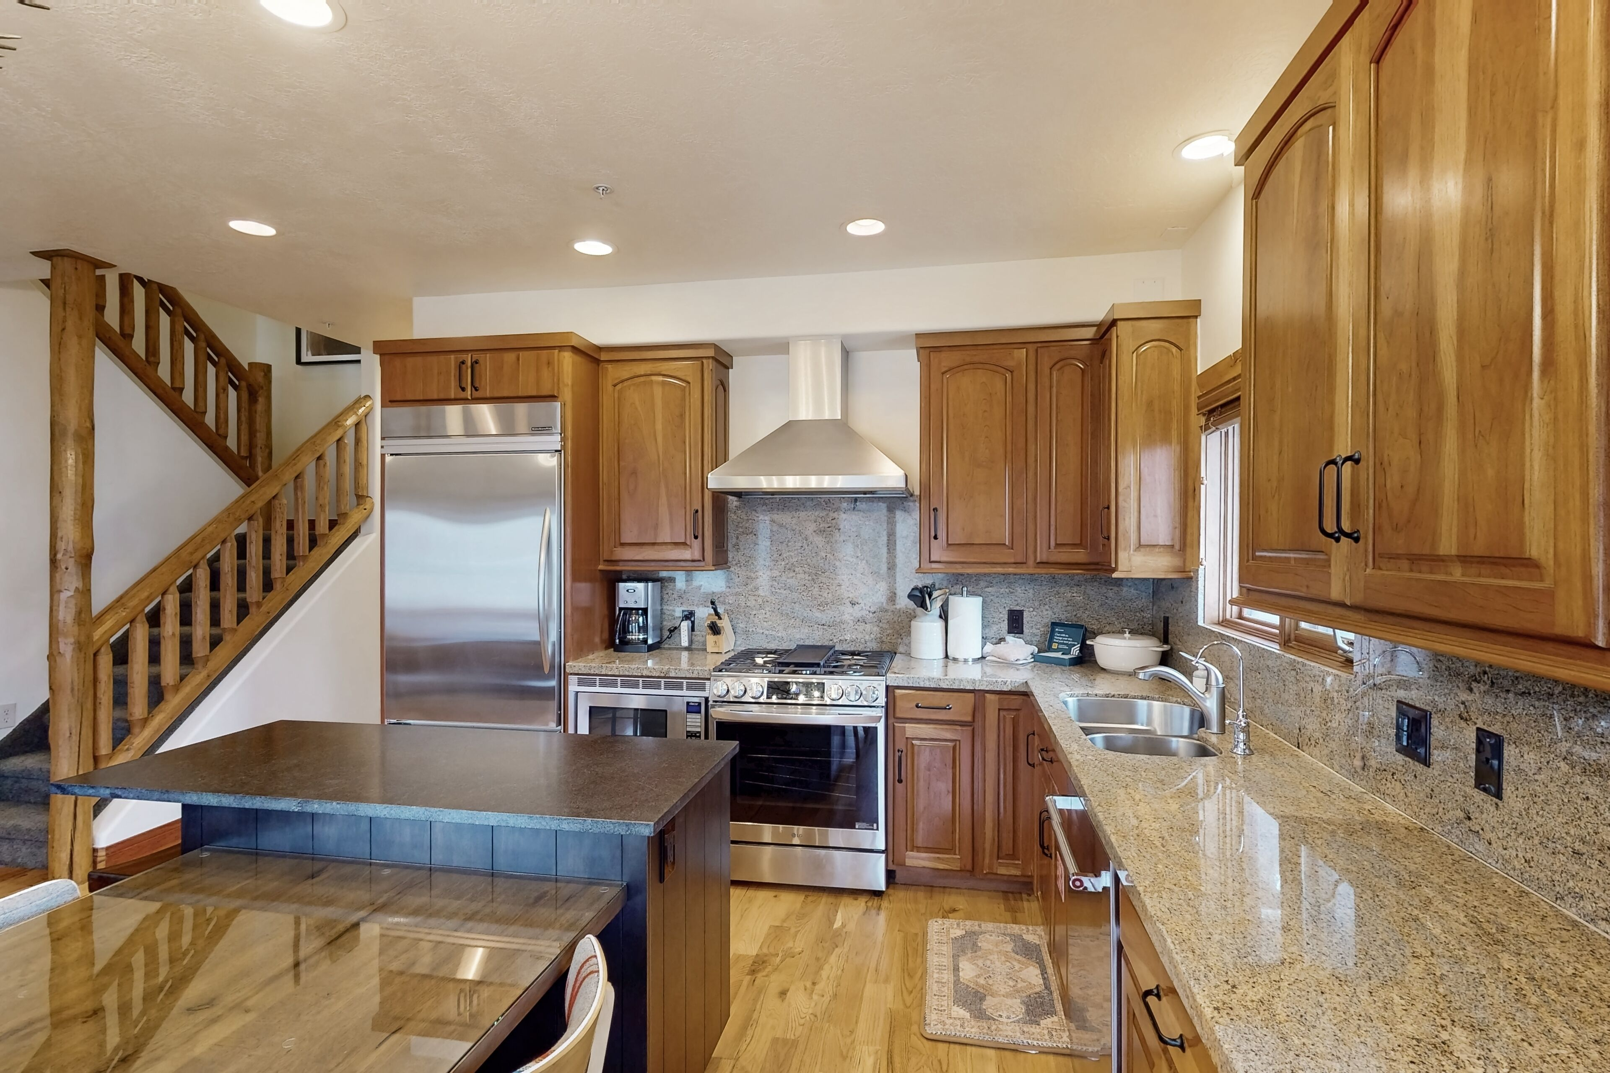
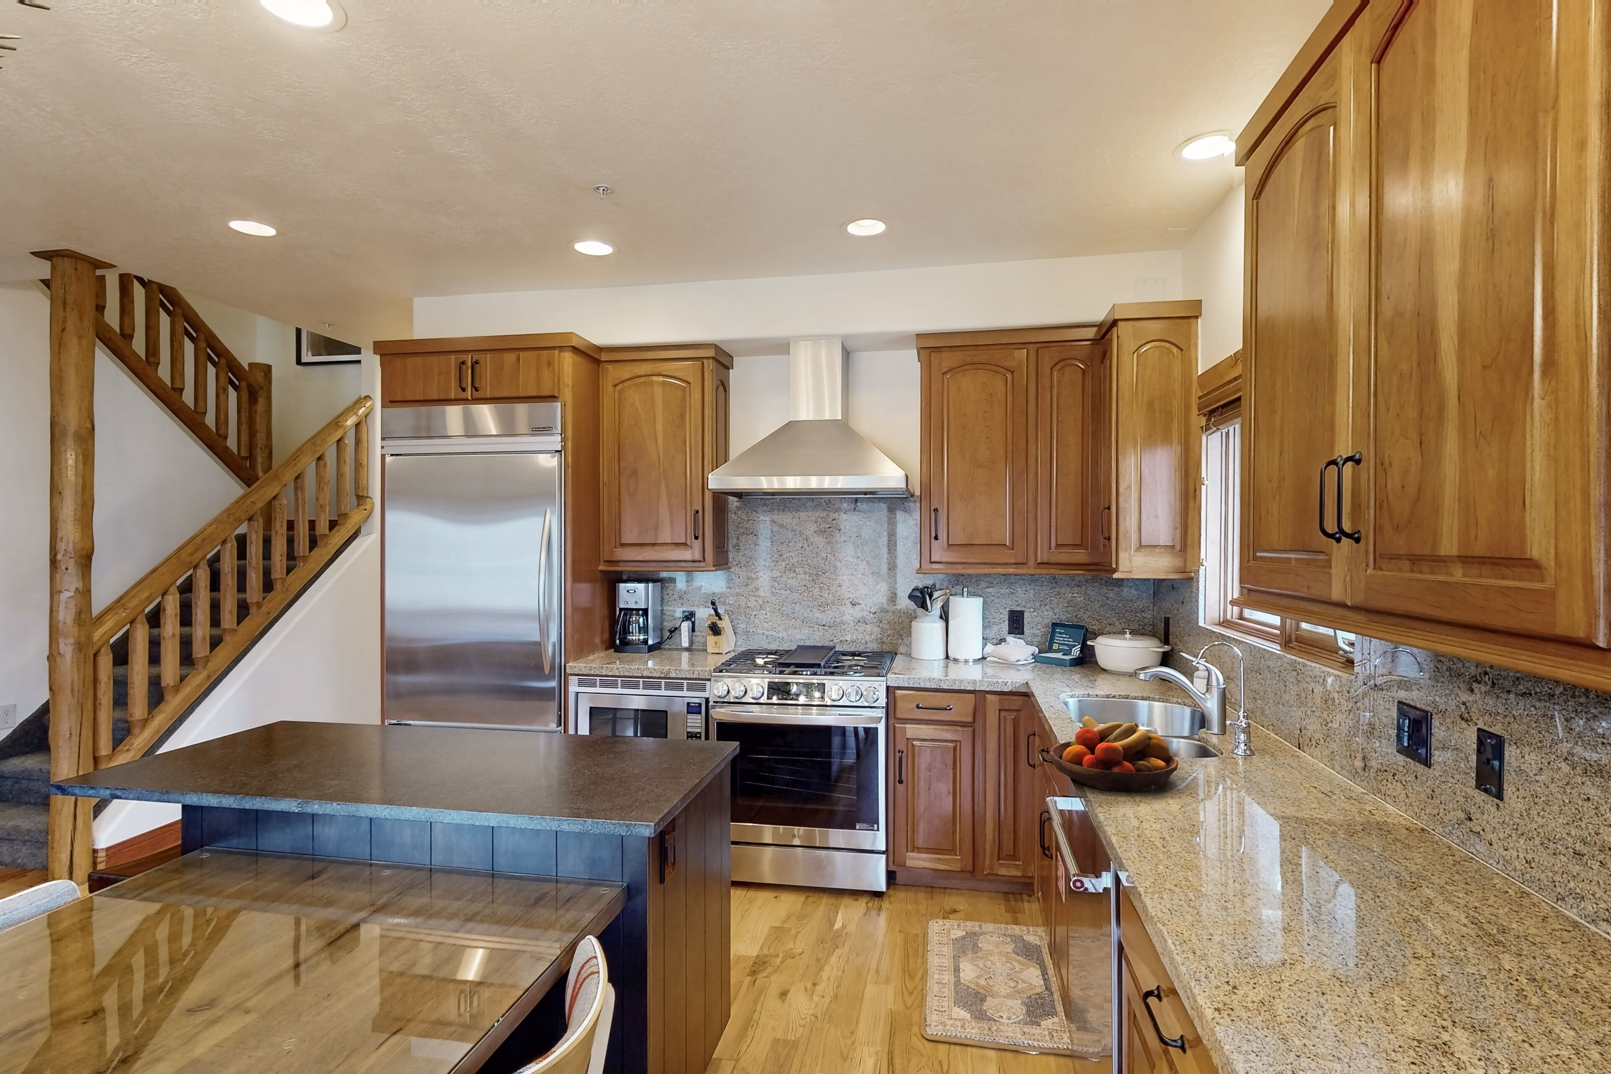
+ fruit bowl [1050,716,1179,792]
